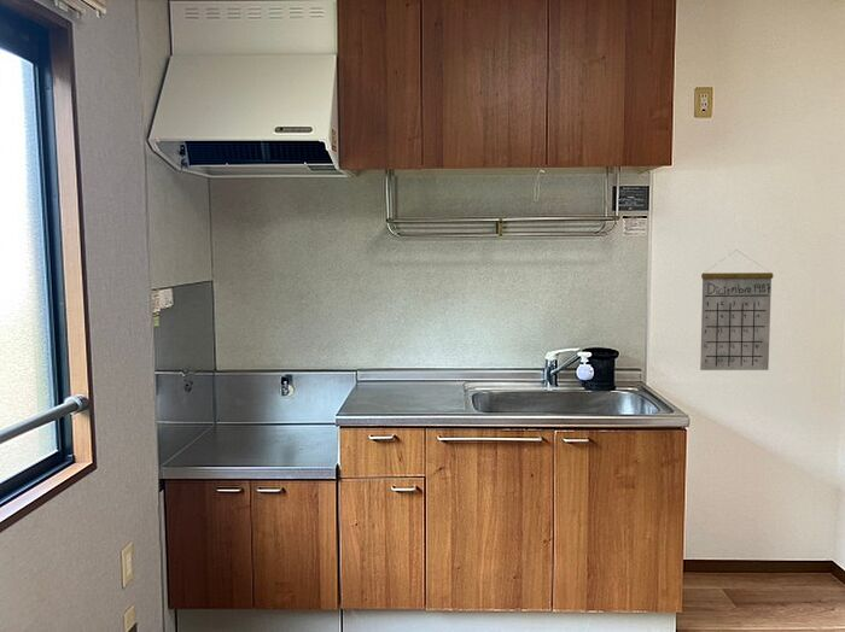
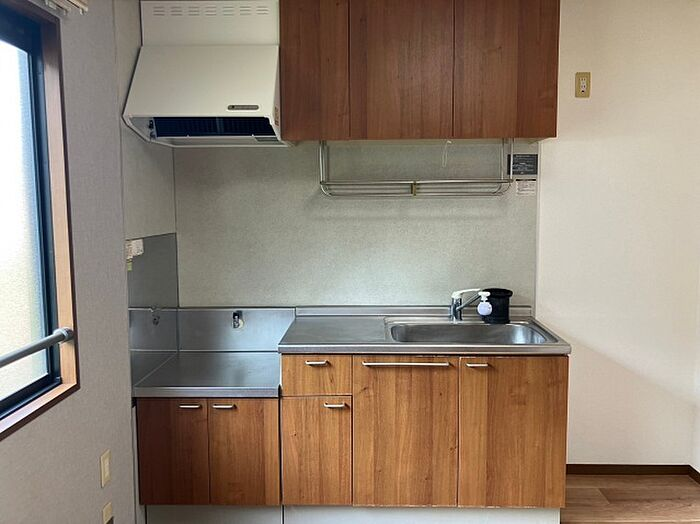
- calendar [699,248,774,371]
